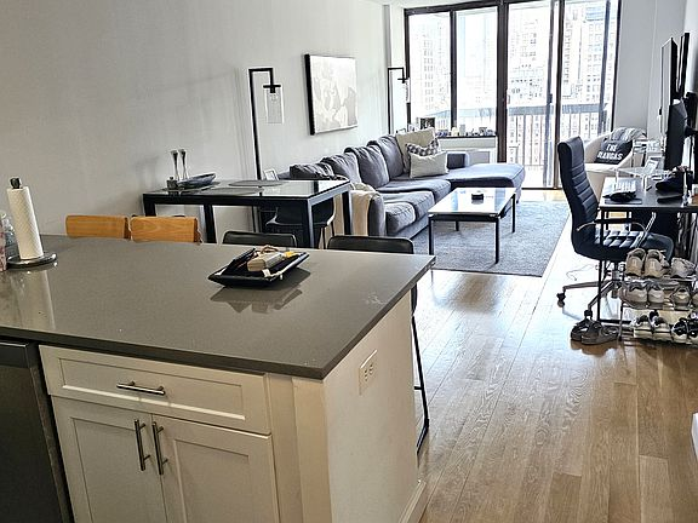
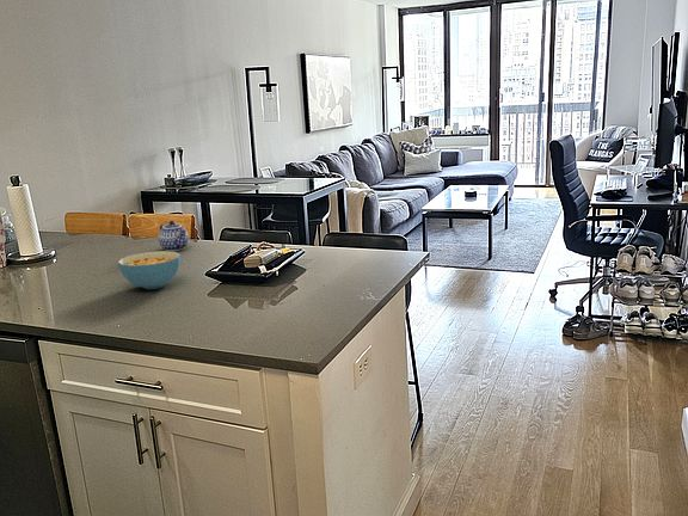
+ cereal bowl [117,250,182,290]
+ teapot [158,220,190,252]
